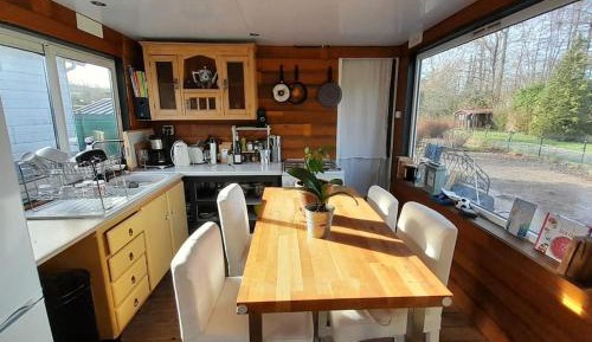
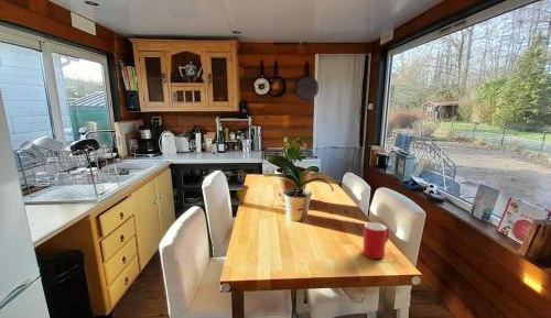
+ cup [361,221,390,260]
